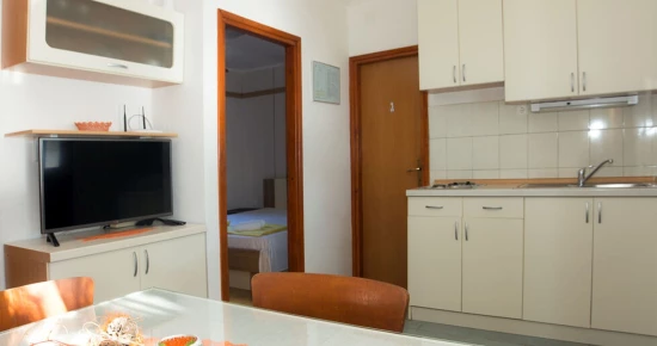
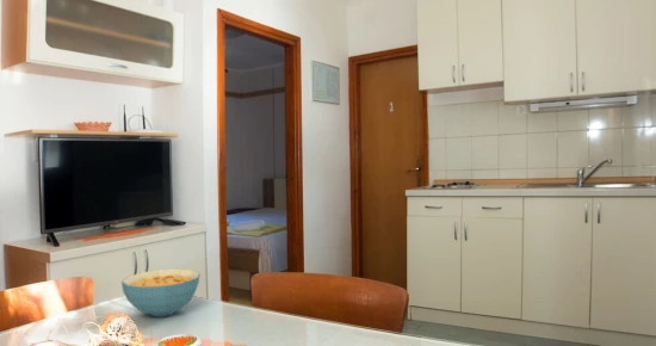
+ cereal bowl [120,267,202,317]
